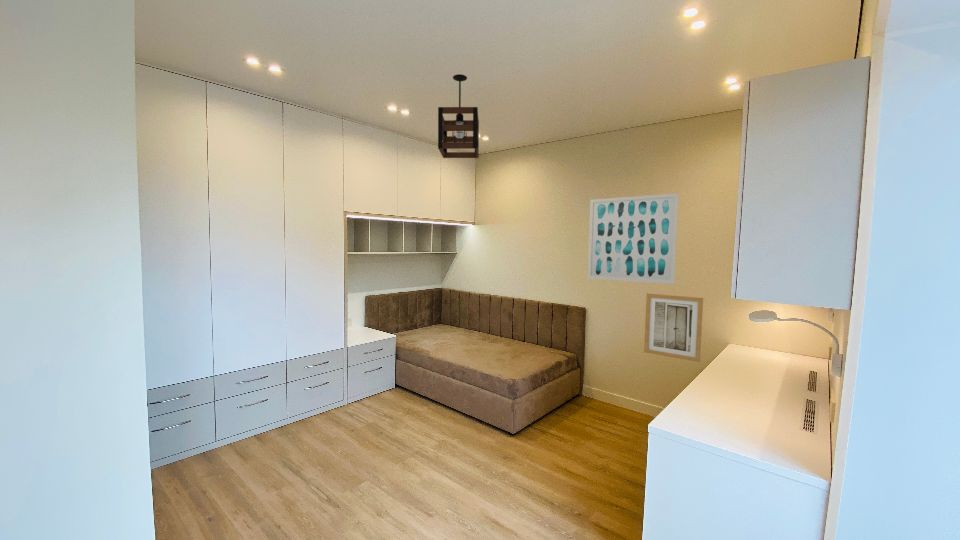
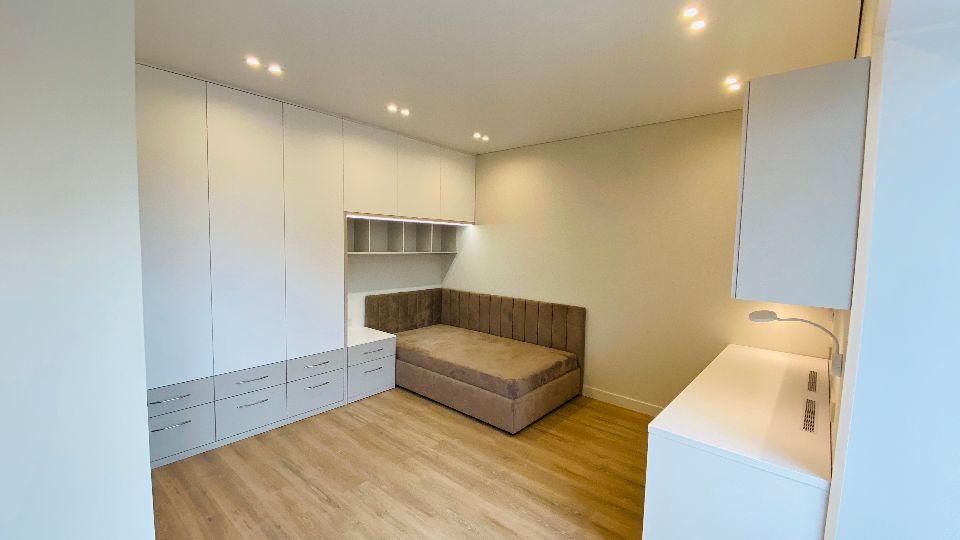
- wall art [586,192,680,285]
- wall art [643,292,704,363]
- pendant light [437,73,480,159]
